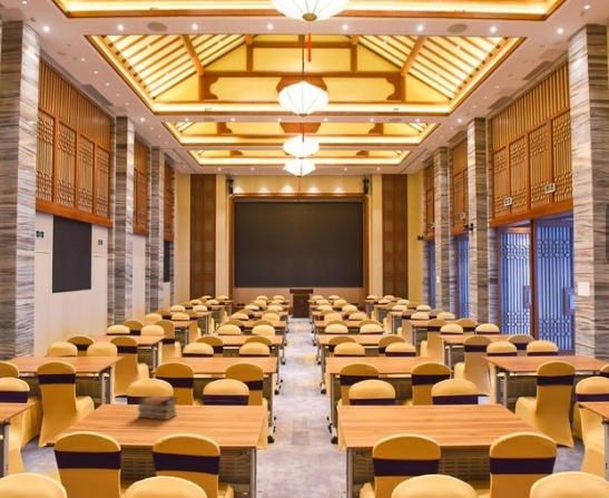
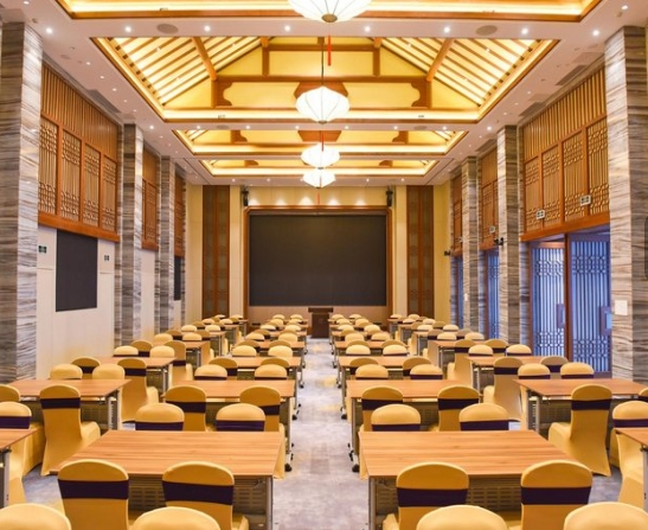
- book stack [137,394,179,421]
